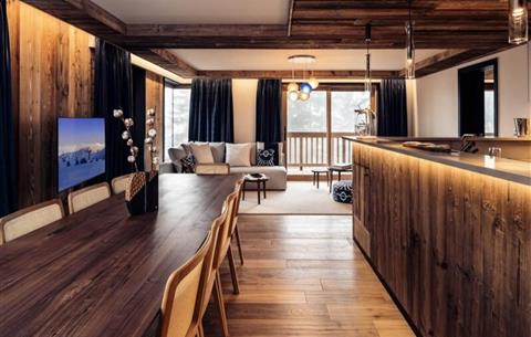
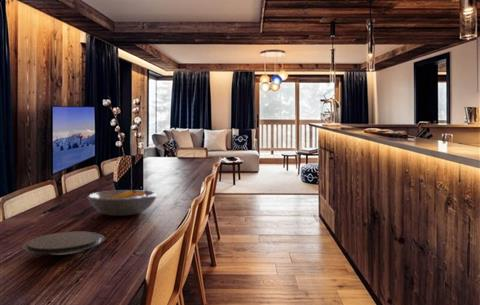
+ plate [21,230,106,256]
+ fruit bowl [86,189,159,217]
